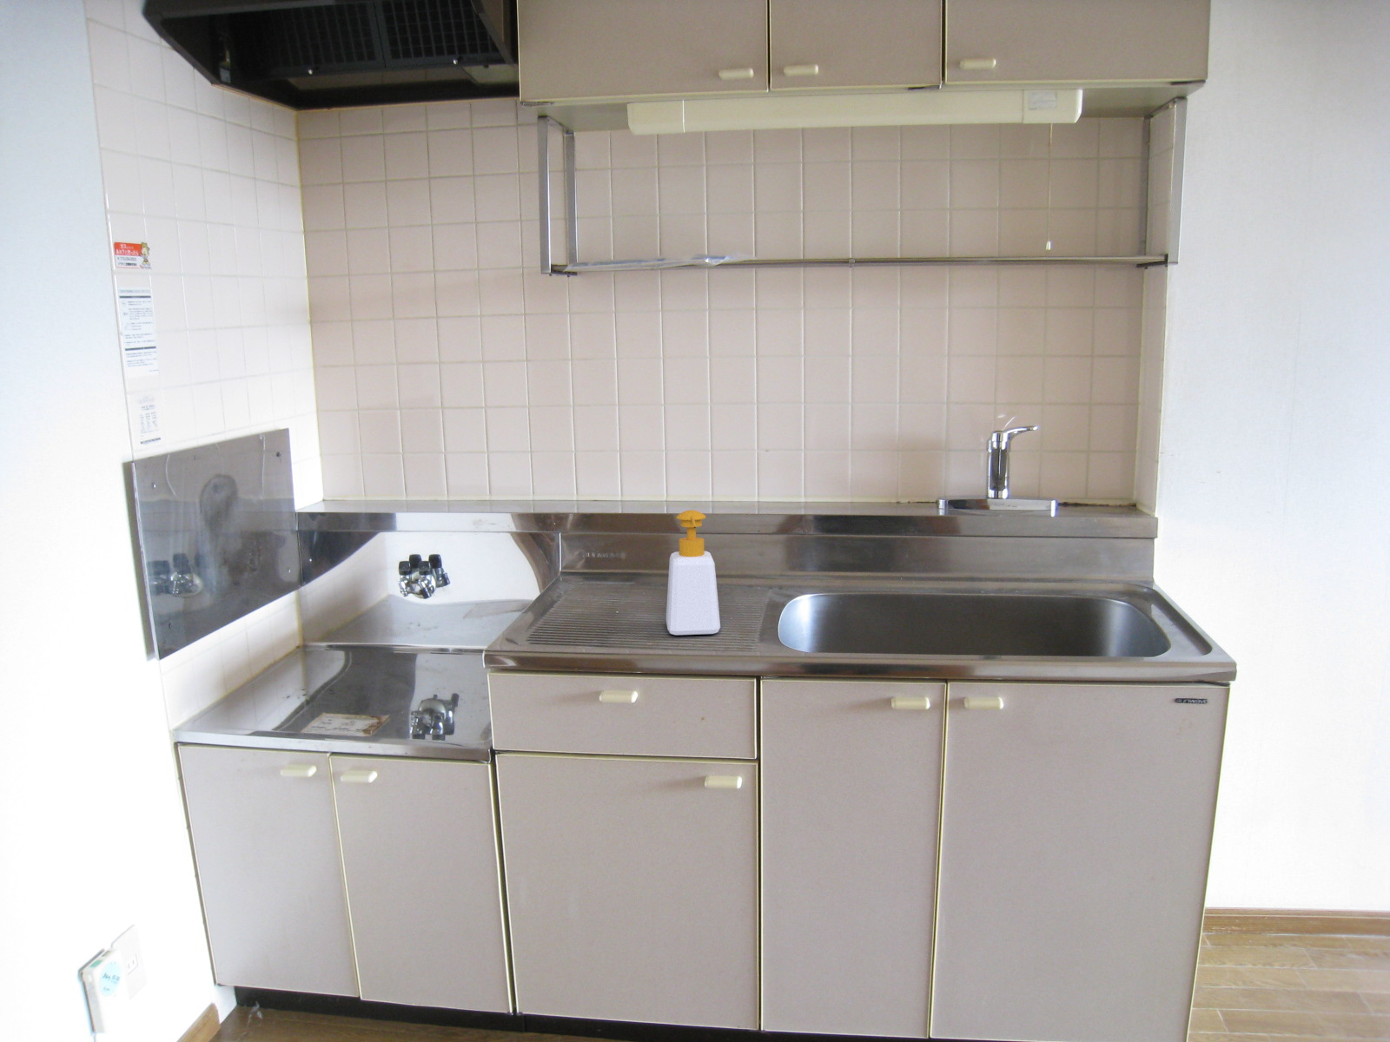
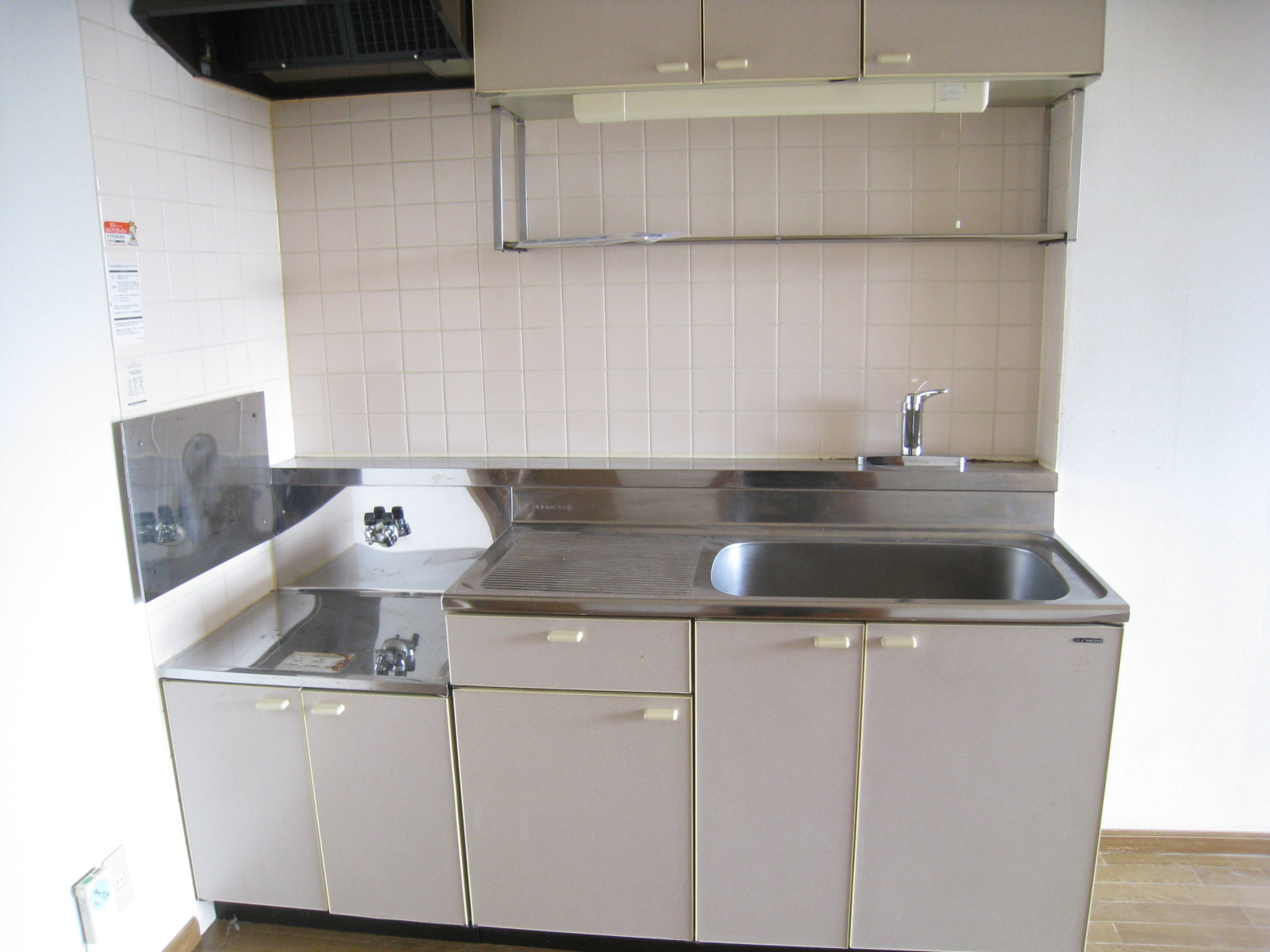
- soap bottle [665,509,721,636]
